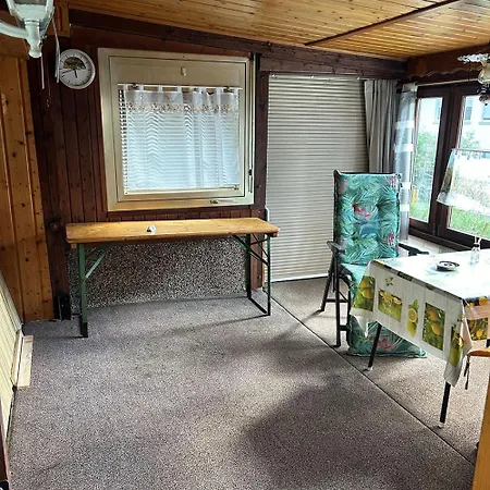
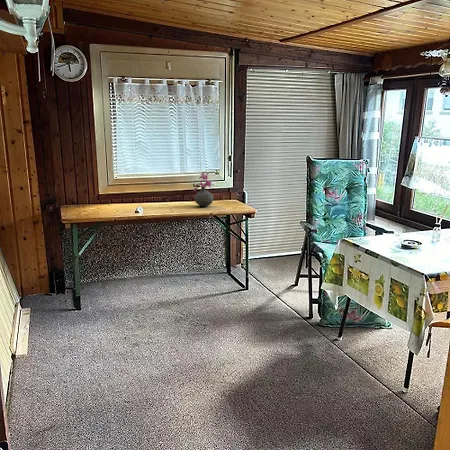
+ vase [193,172,214,208]
